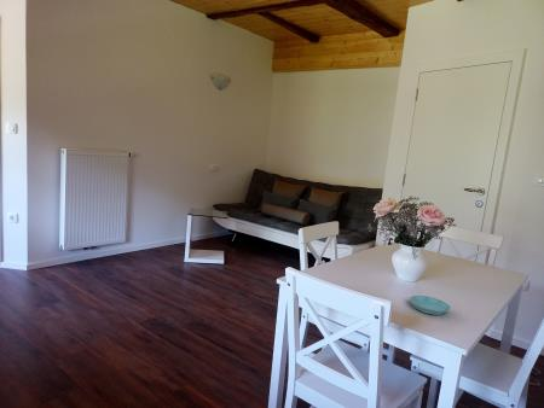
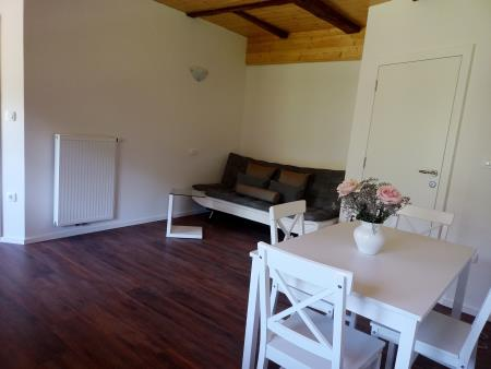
- saucer [409,295,451,316]
